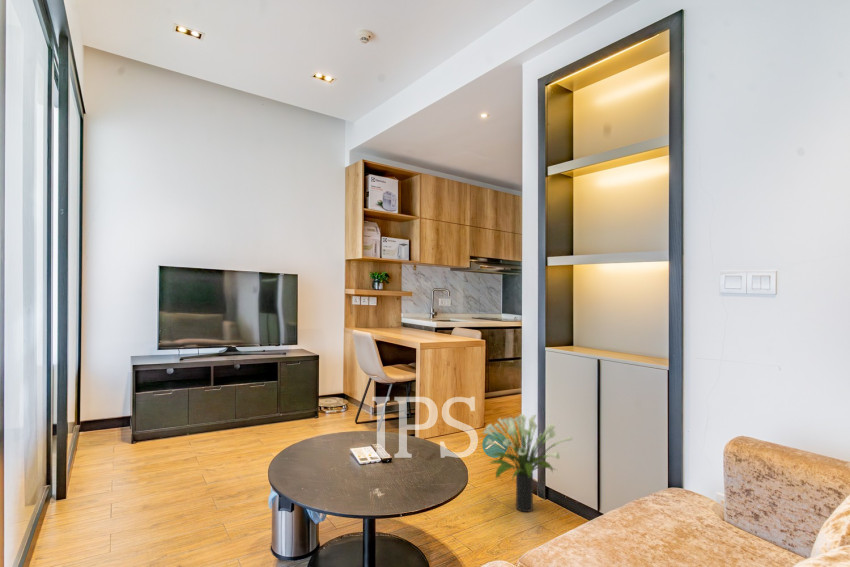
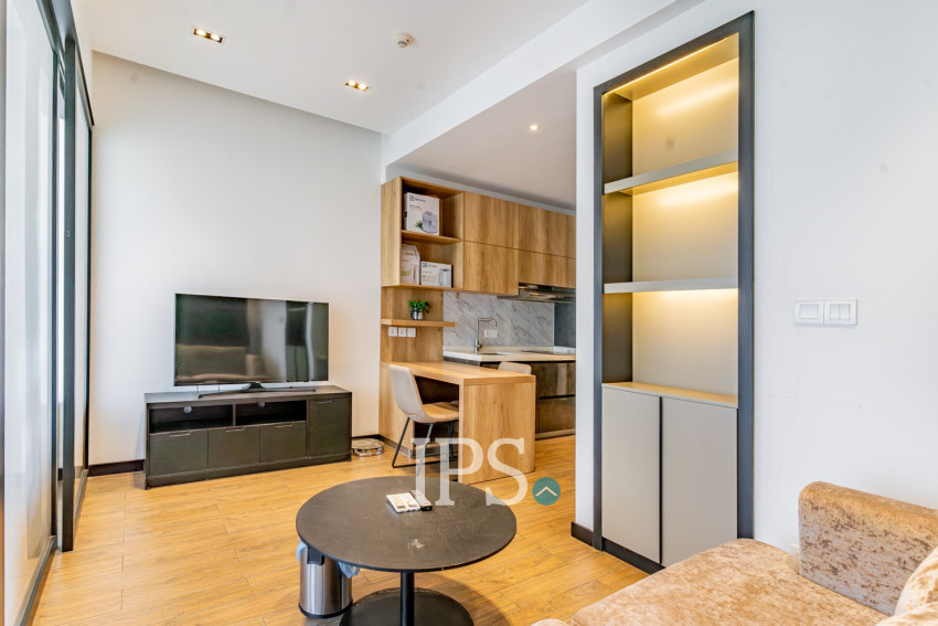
- potted plant [482,413,573,513]
